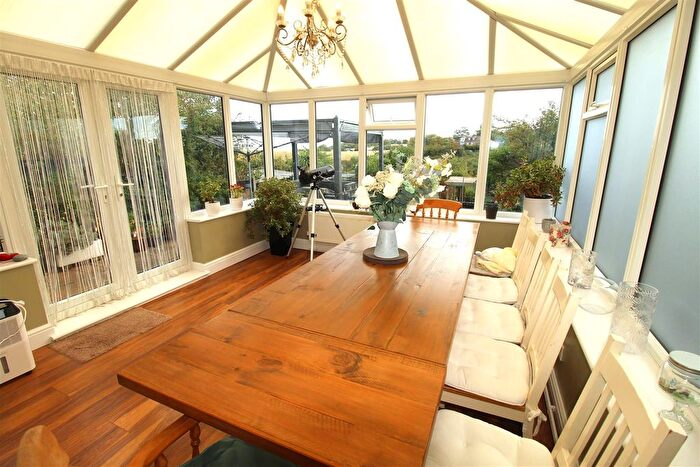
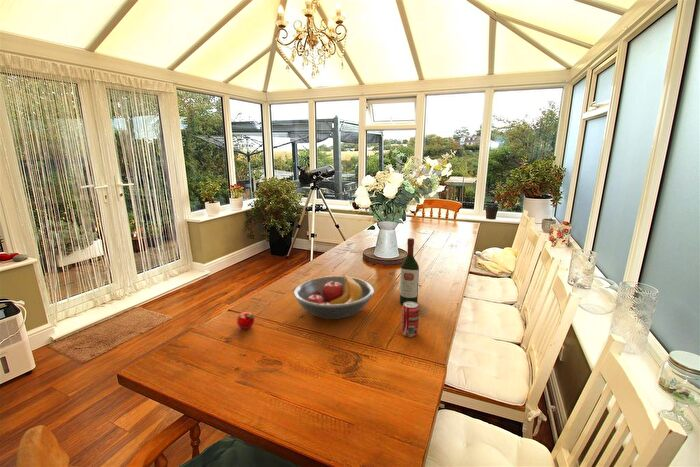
+ wine bottle [399,237,420,305]
+ fruit bowl [293,273,375,320]
+ apple [236,311,256,330]
+ beverage can [400,301,420,338]
